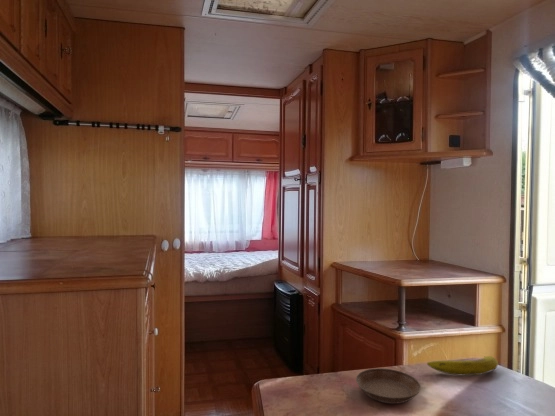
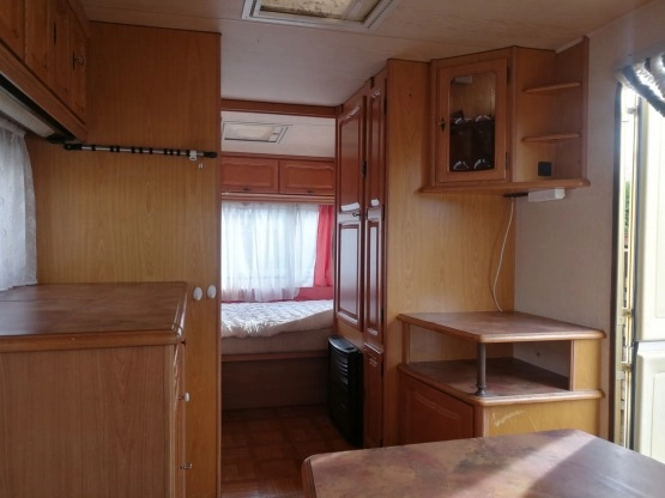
- fruit [426,355,499,377]
- saucer [355,367,422,405]
